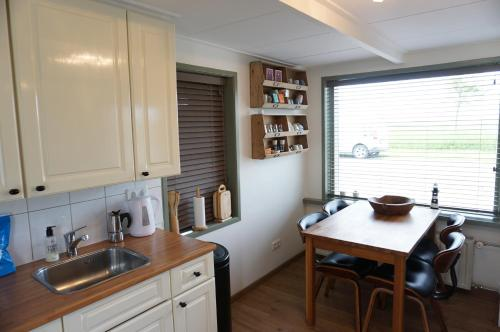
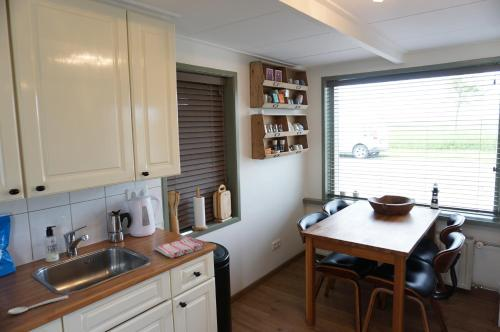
+ spoon [7,294,70,315]
+ dish towel [154,236,206,259]
